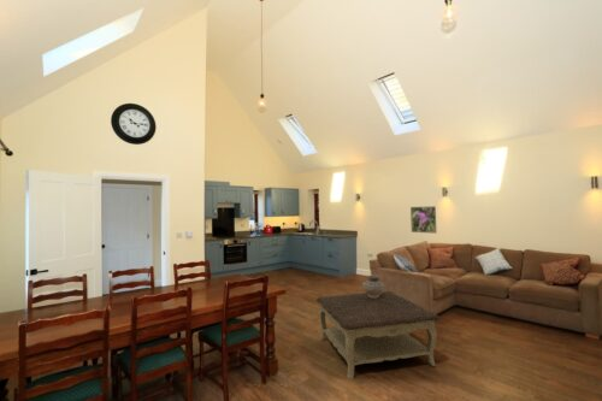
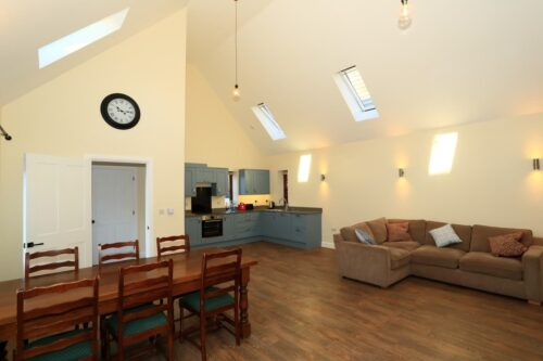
- coffee table [315,290,441,381]
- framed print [409,205,437,235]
- ceramic pot [361,275,385,297]
